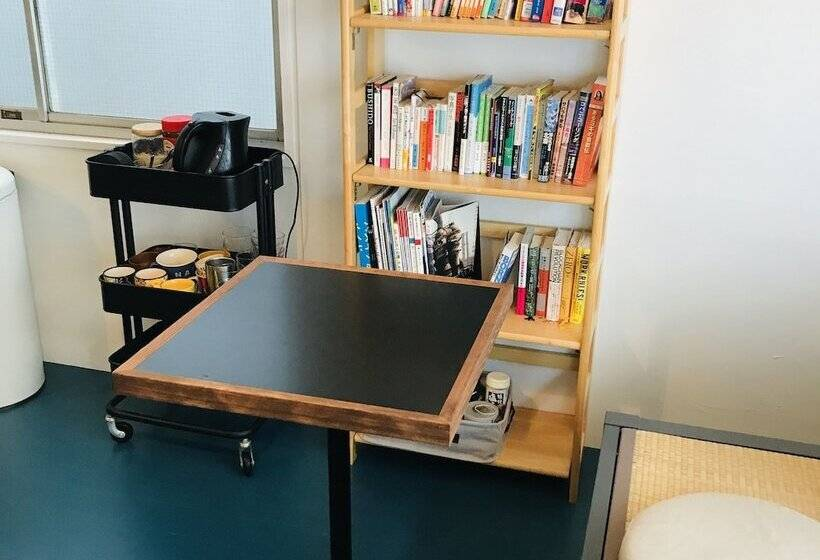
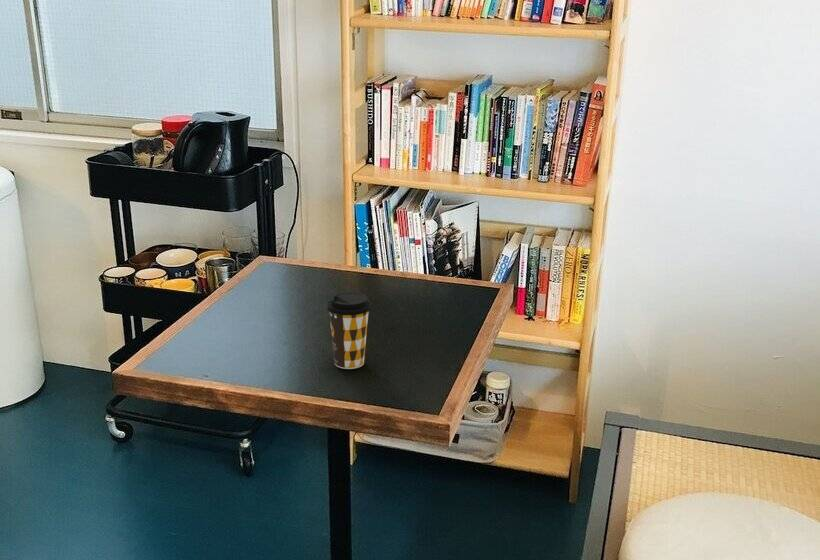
+ coffee cup [325,291,373,370]
